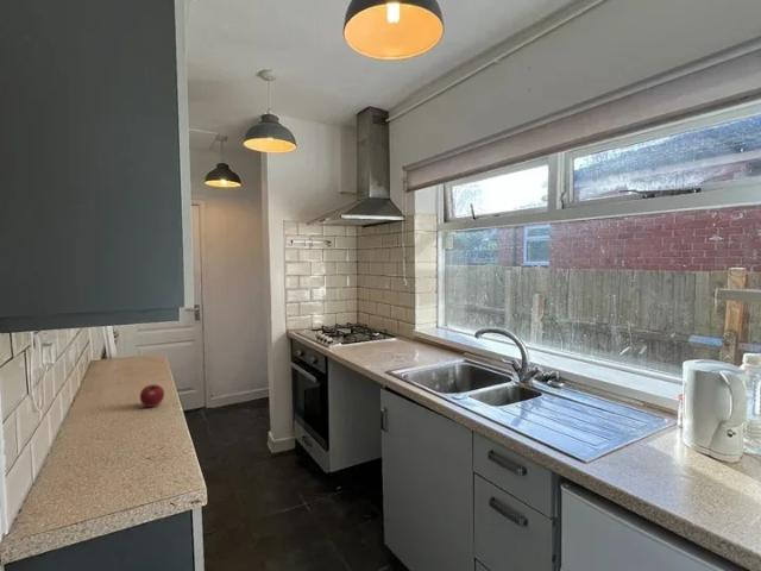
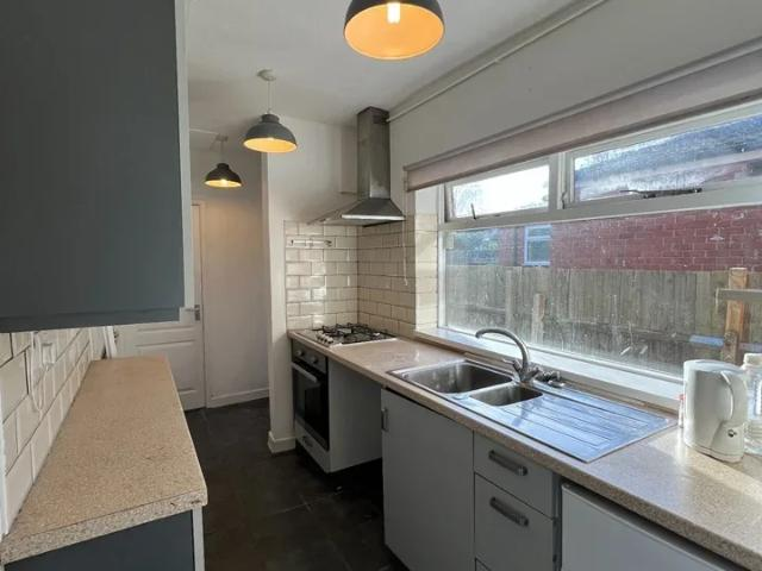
- apple [139,384,165,408]
